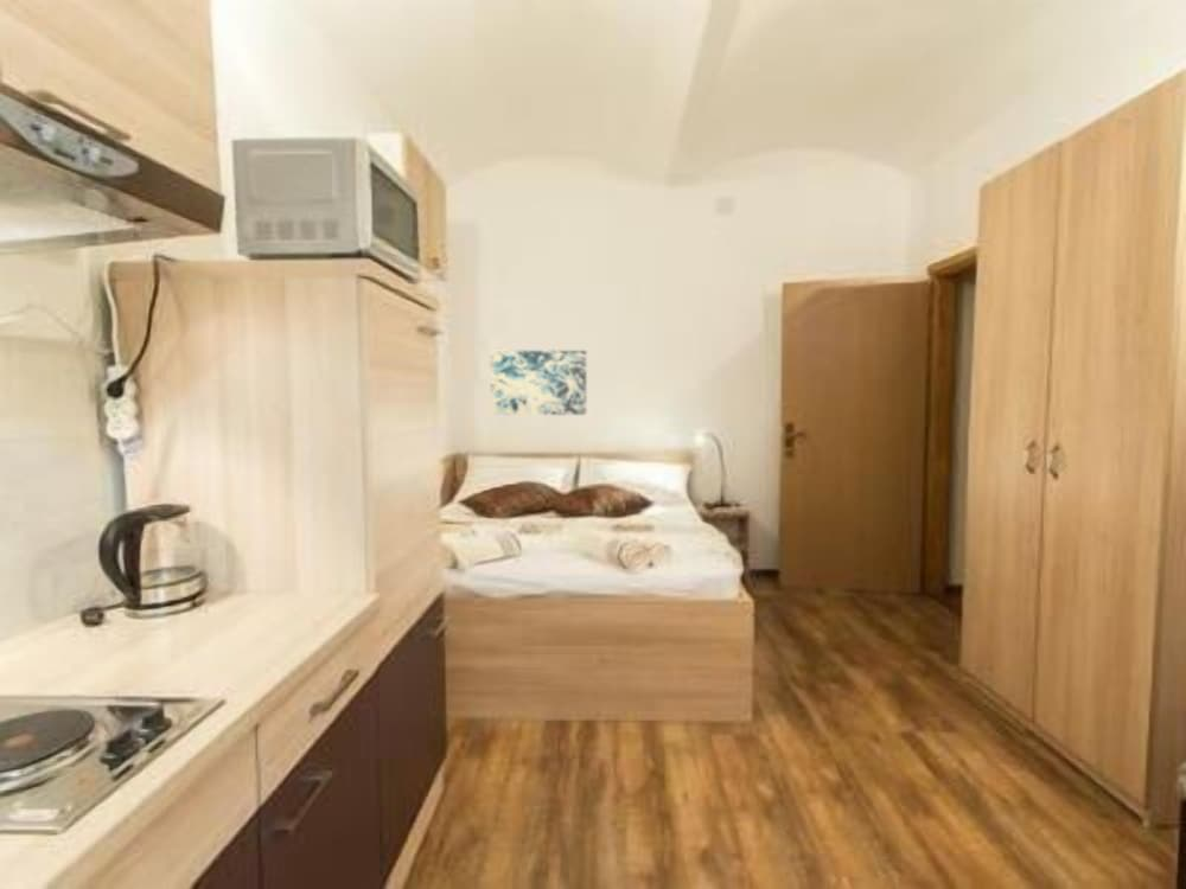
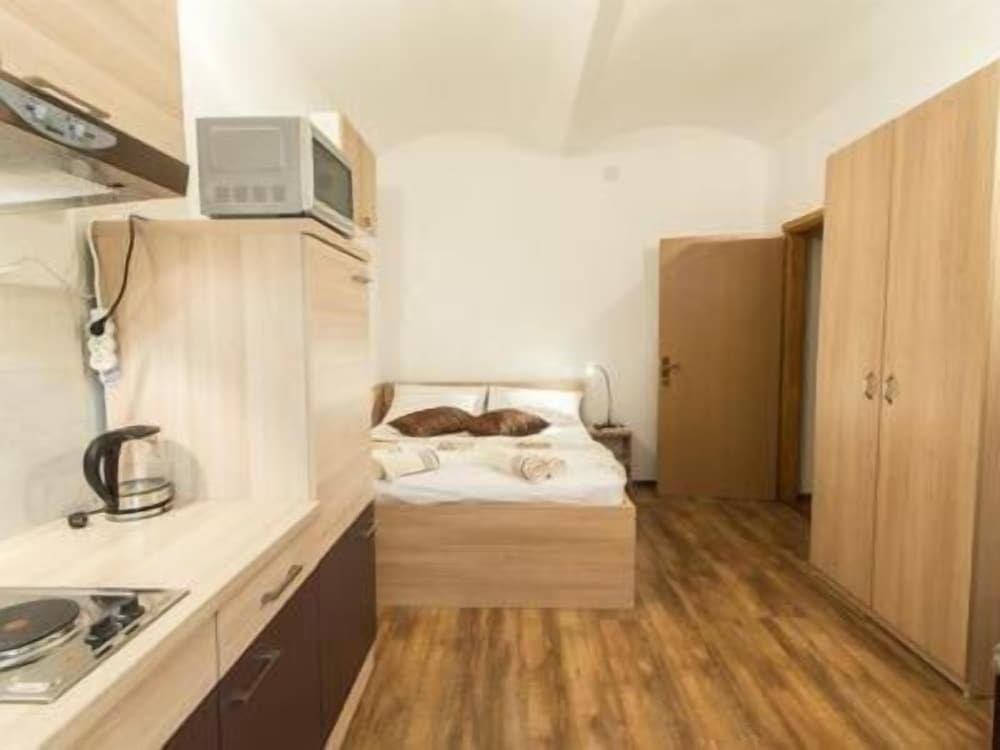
- wall art [489,350,587,416]
